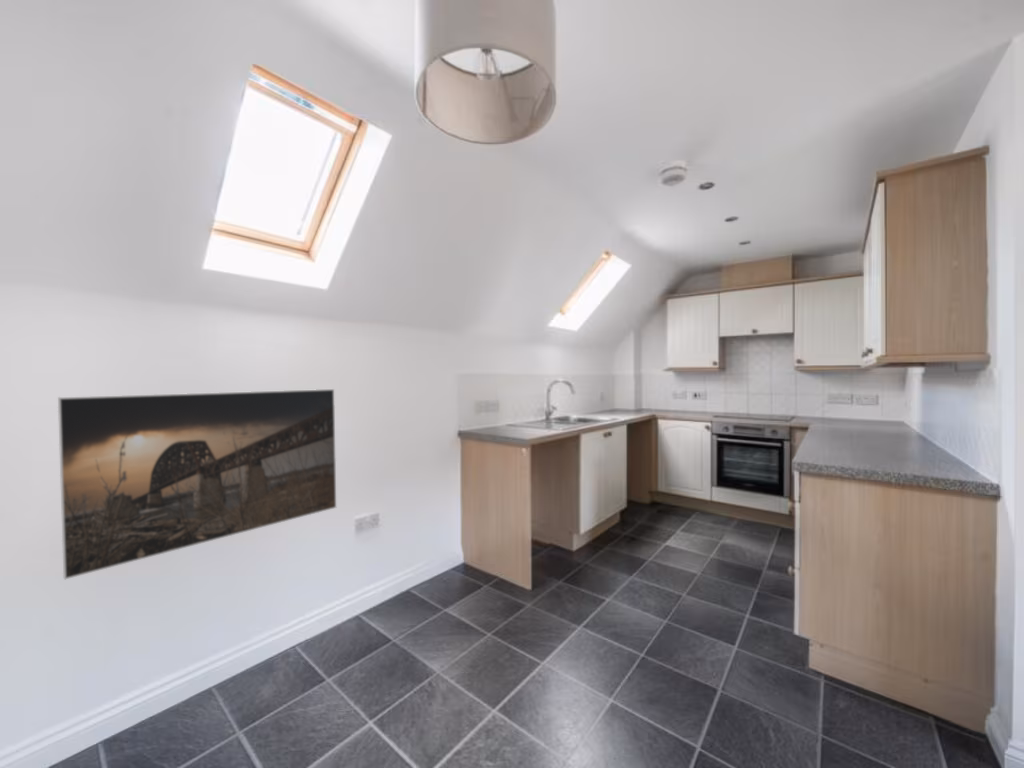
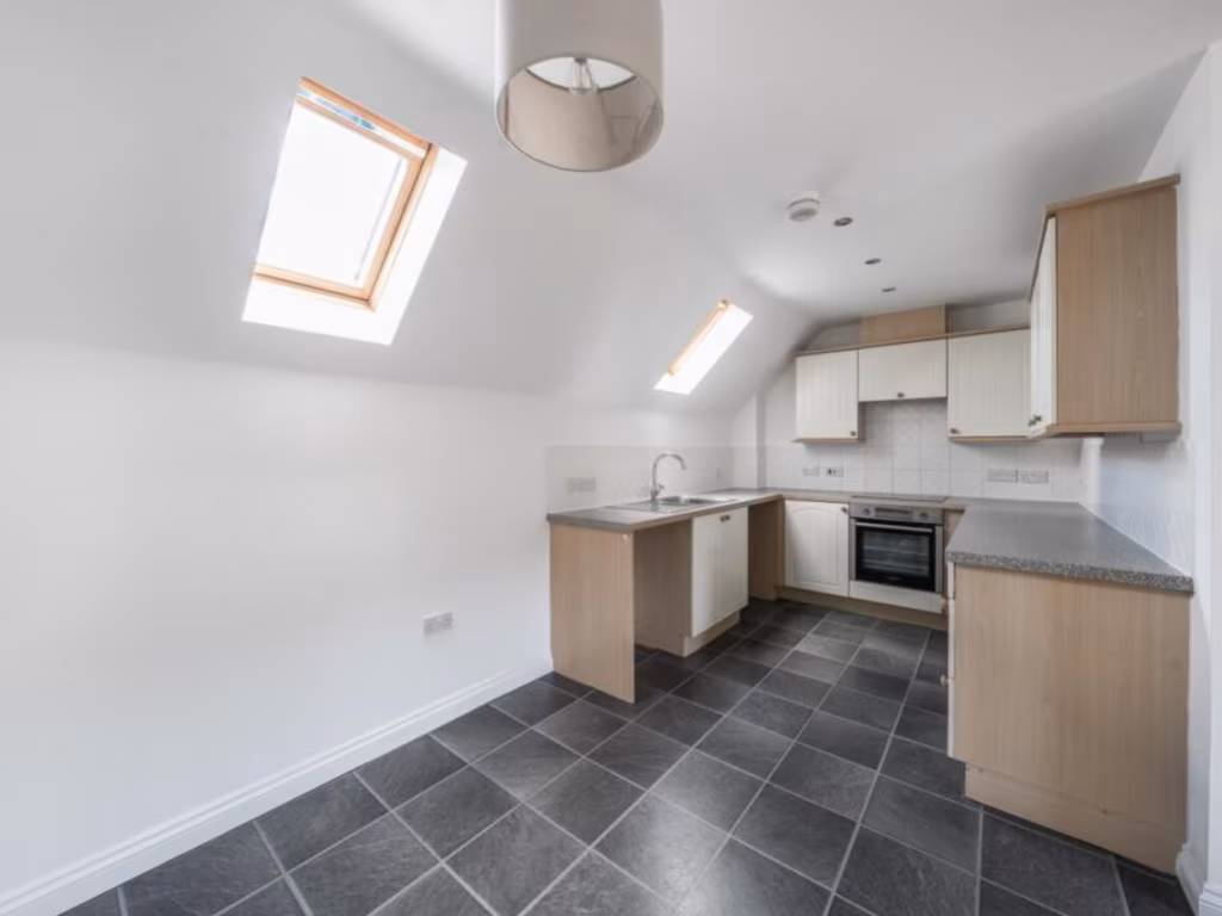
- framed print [57,388,337,581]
